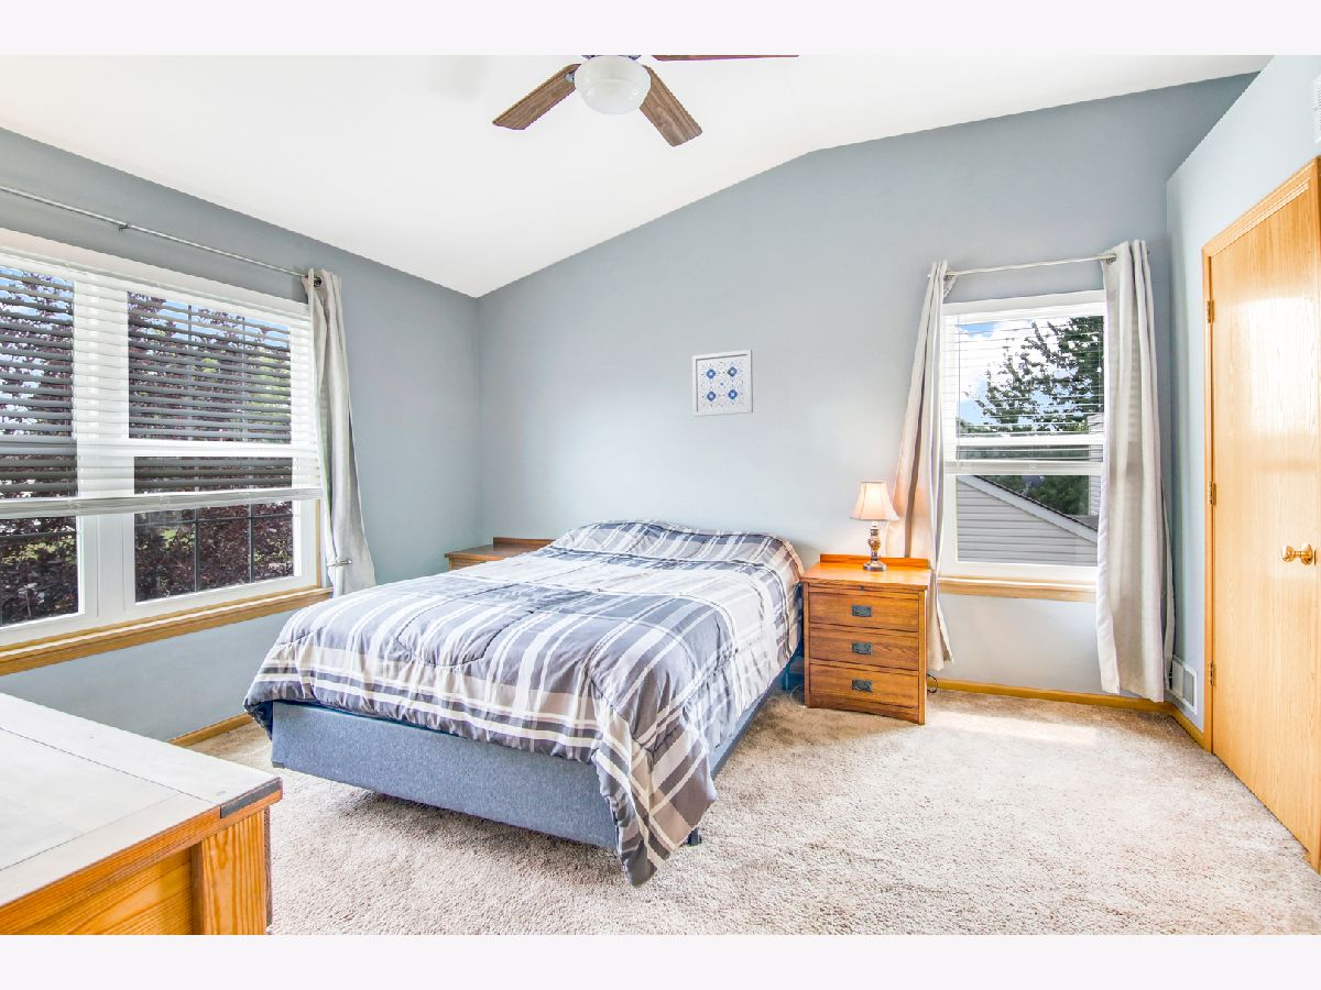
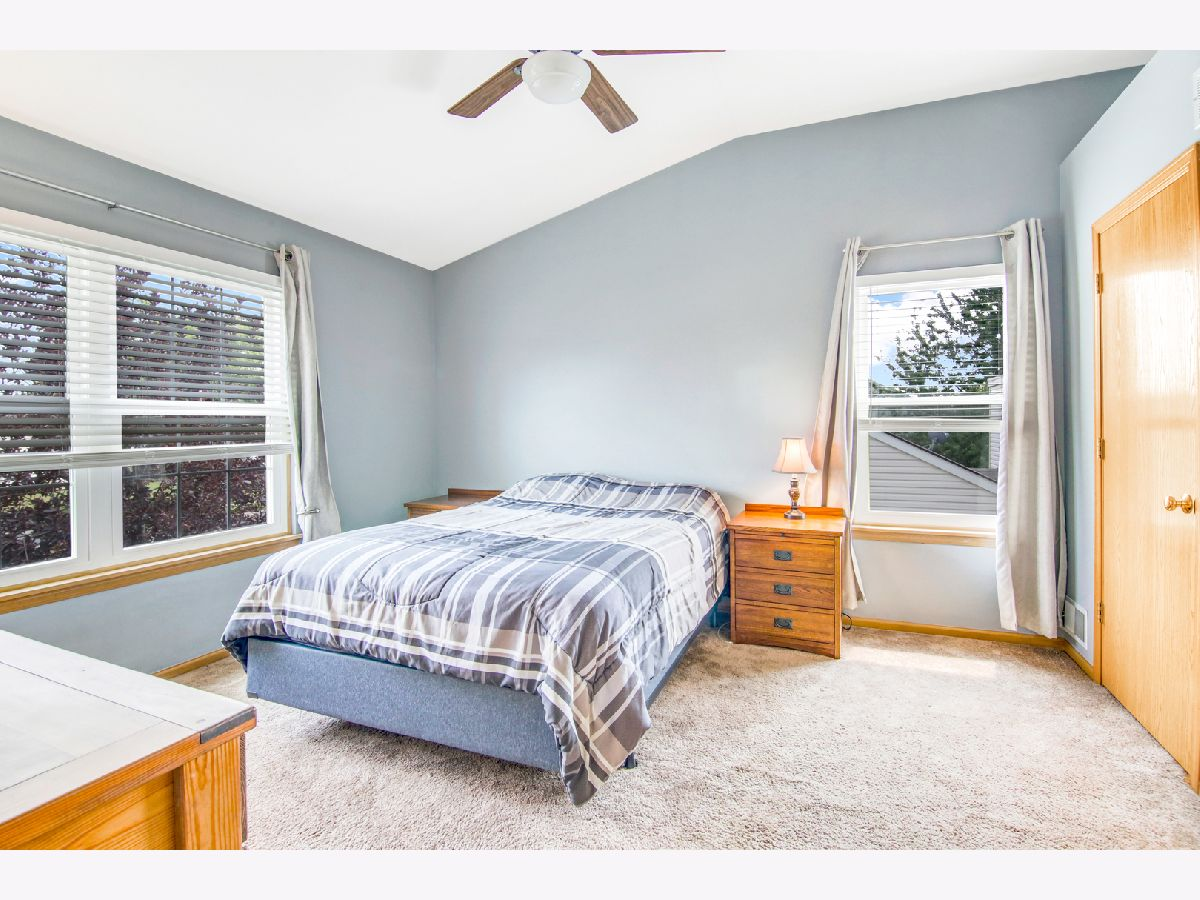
- wall art [691,349,754,418]
